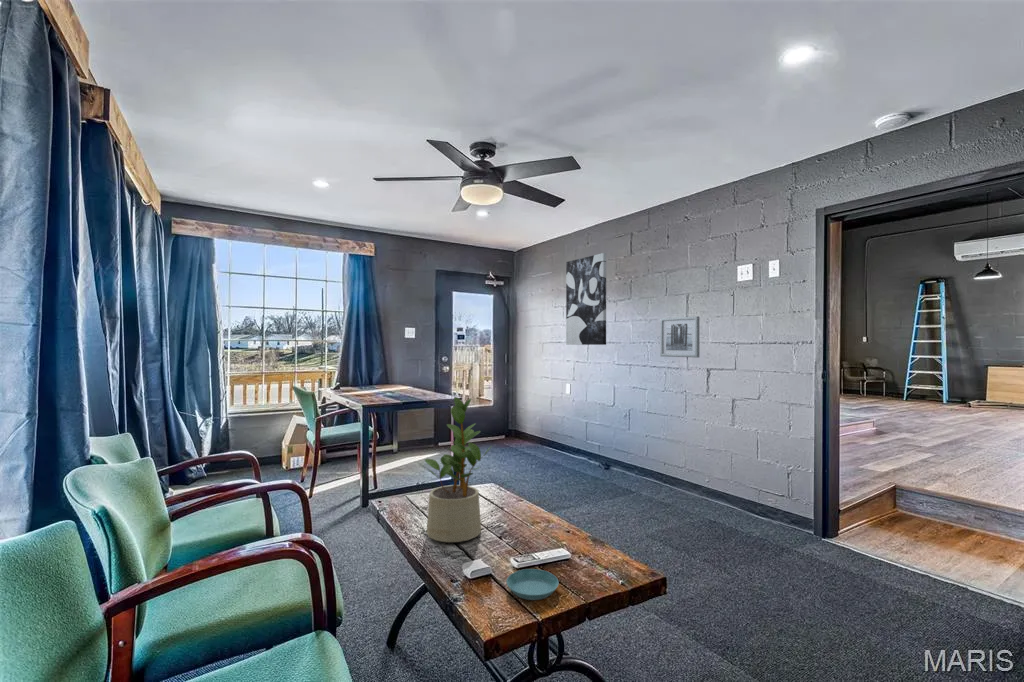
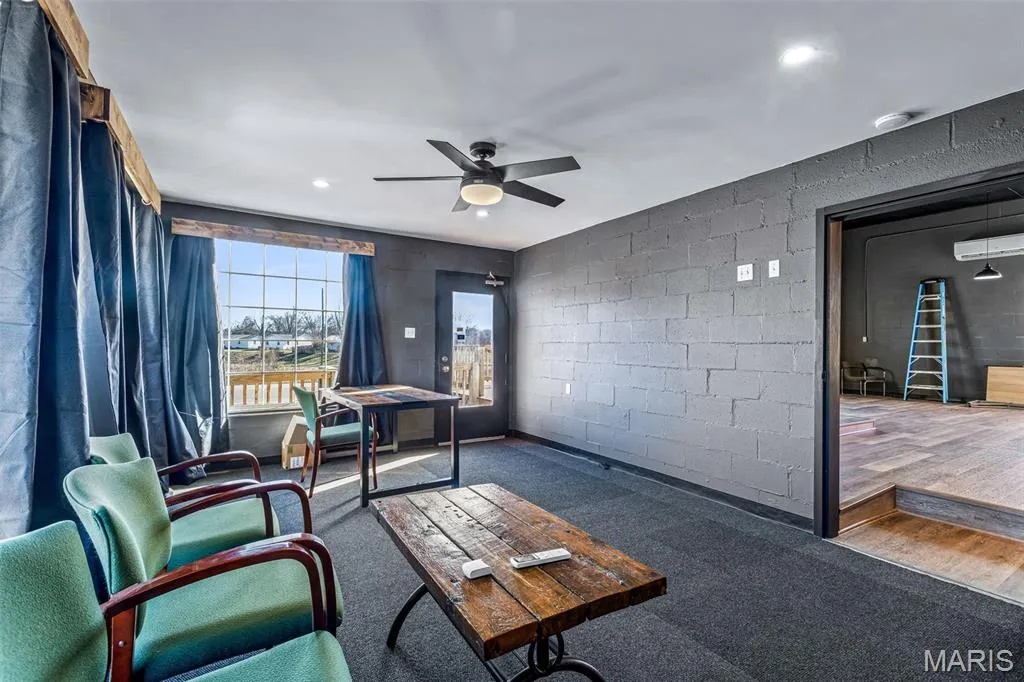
- wall art [659,315,700,359]
- potted plant [424,396,493,543]
- wall art [565,252,607,346]
- saucer [505,568,560,601]
